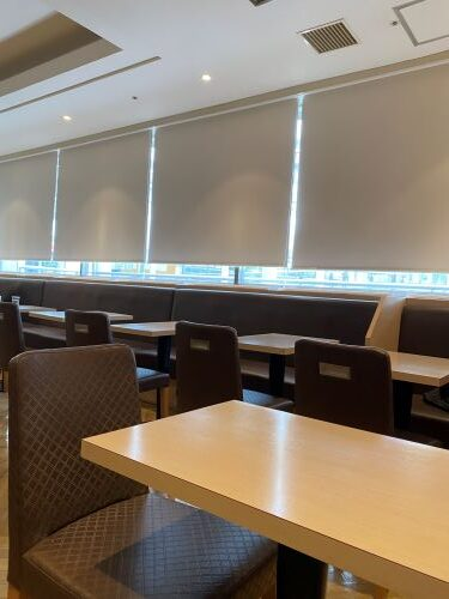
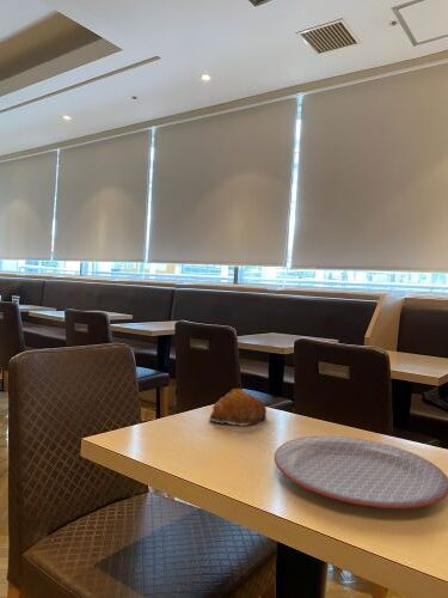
+ croissant [208,388,268,427]
+ plate [274,434,448,509]
